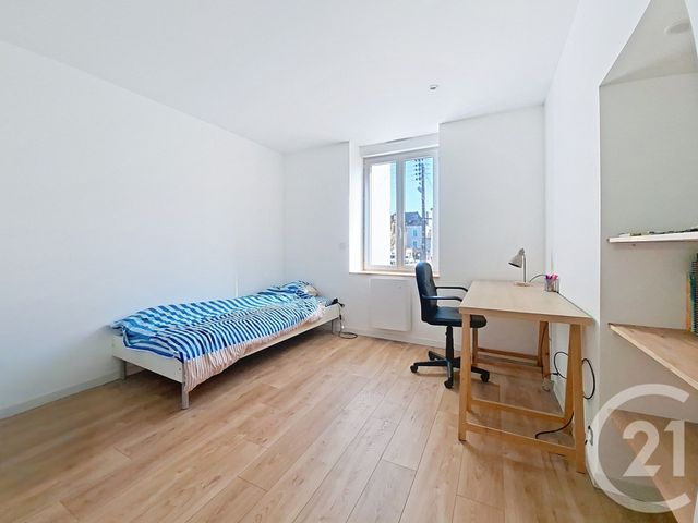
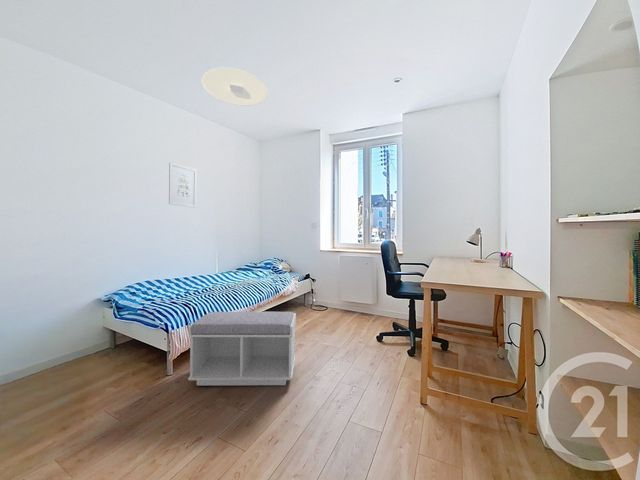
+ bench [187,311,297,386]
+ ceiling light [201,67,269,107]
+ wall art [168,162,197,209]
